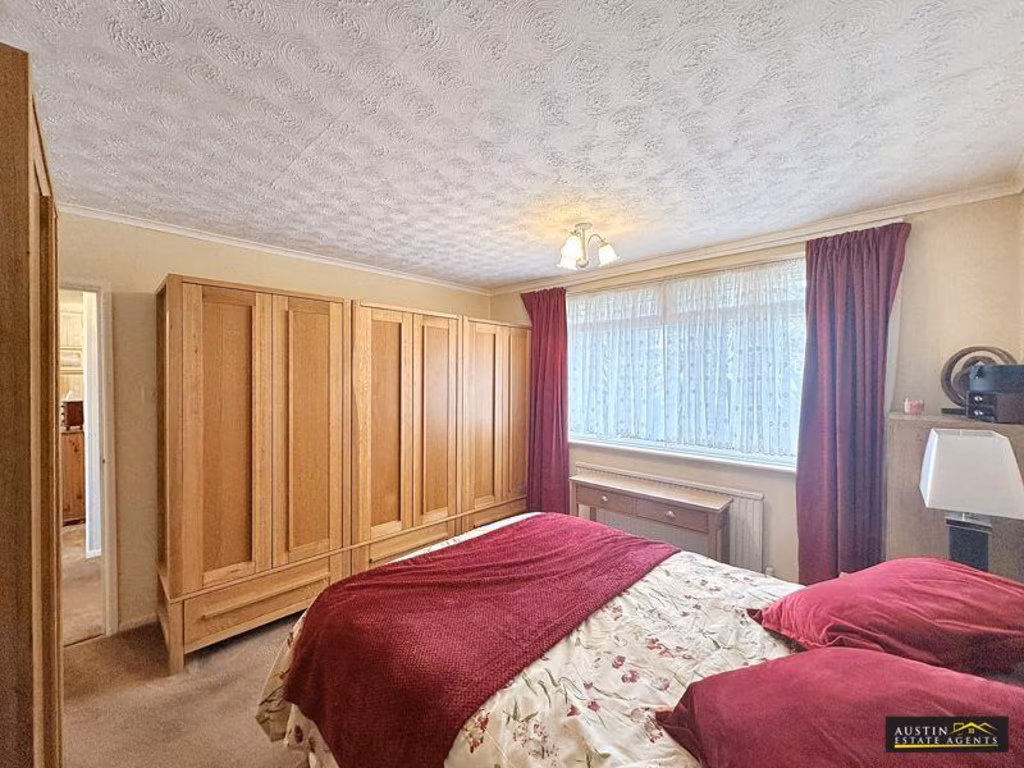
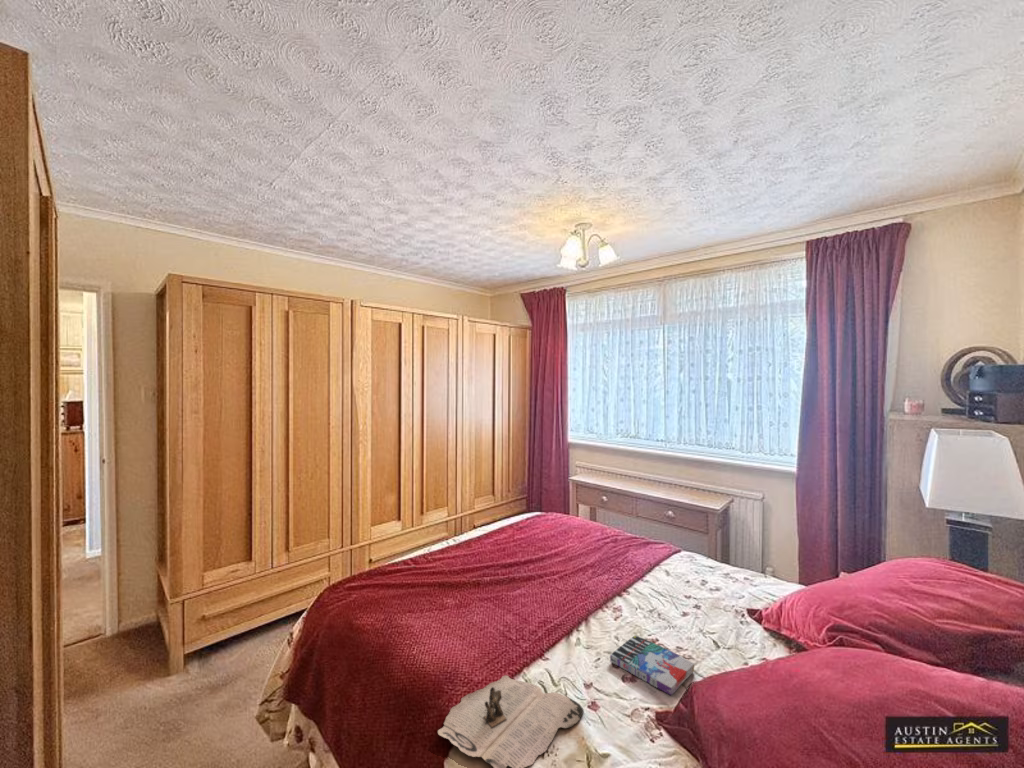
+ magazine [437,674,585,768]
+ book [609,634,695,696]
